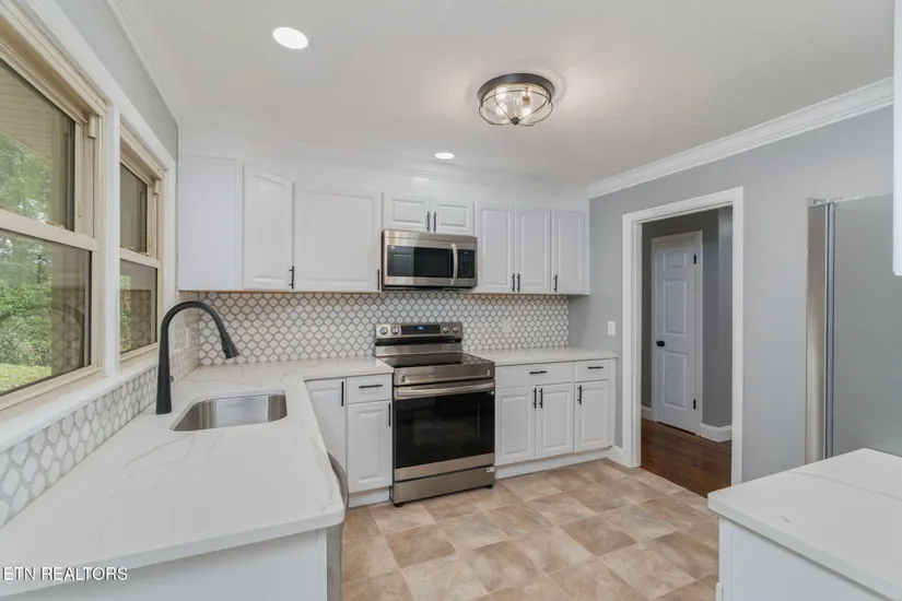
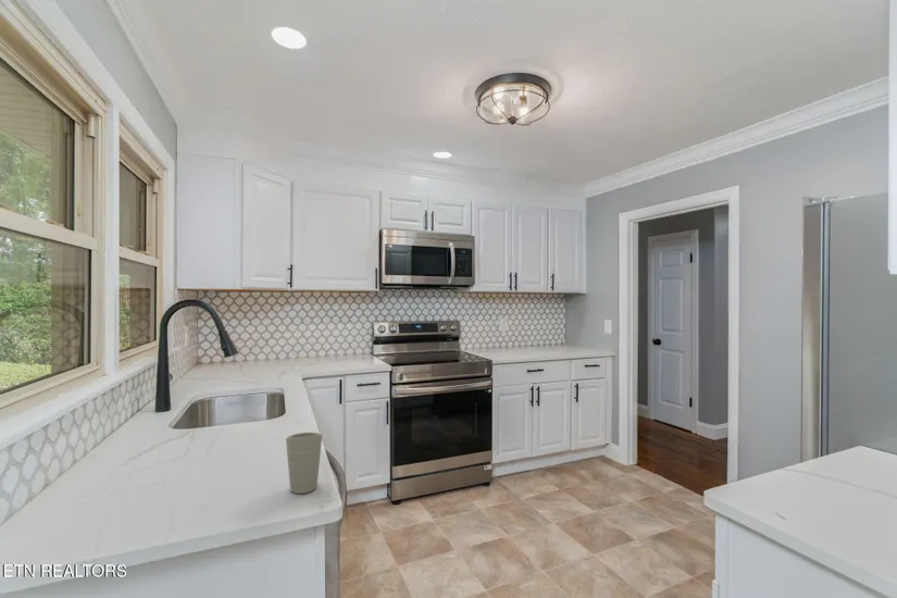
+ cup [285,432,323,495]
